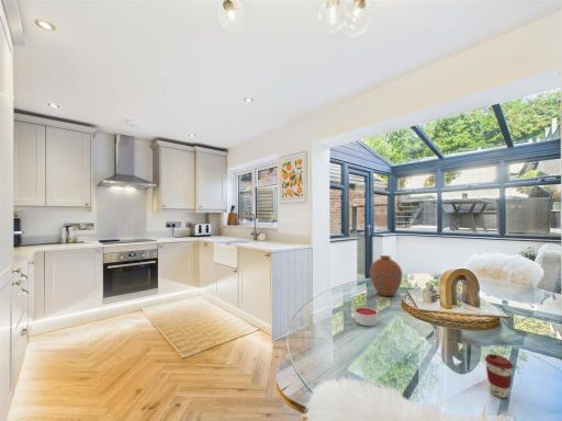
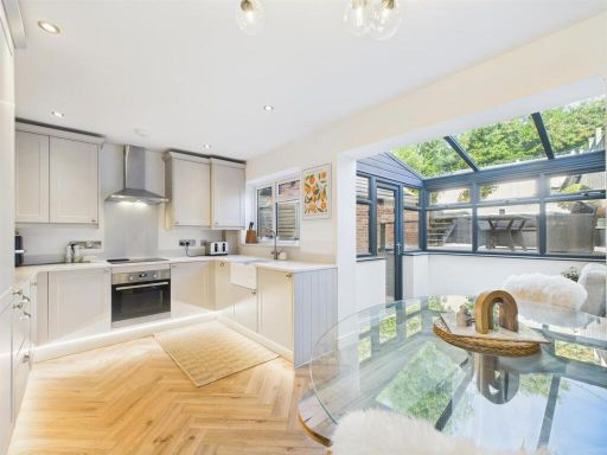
- coffee cup [484,353,515,399]
- vase [369,254,403,297]
- candle [355,306,379,327]
